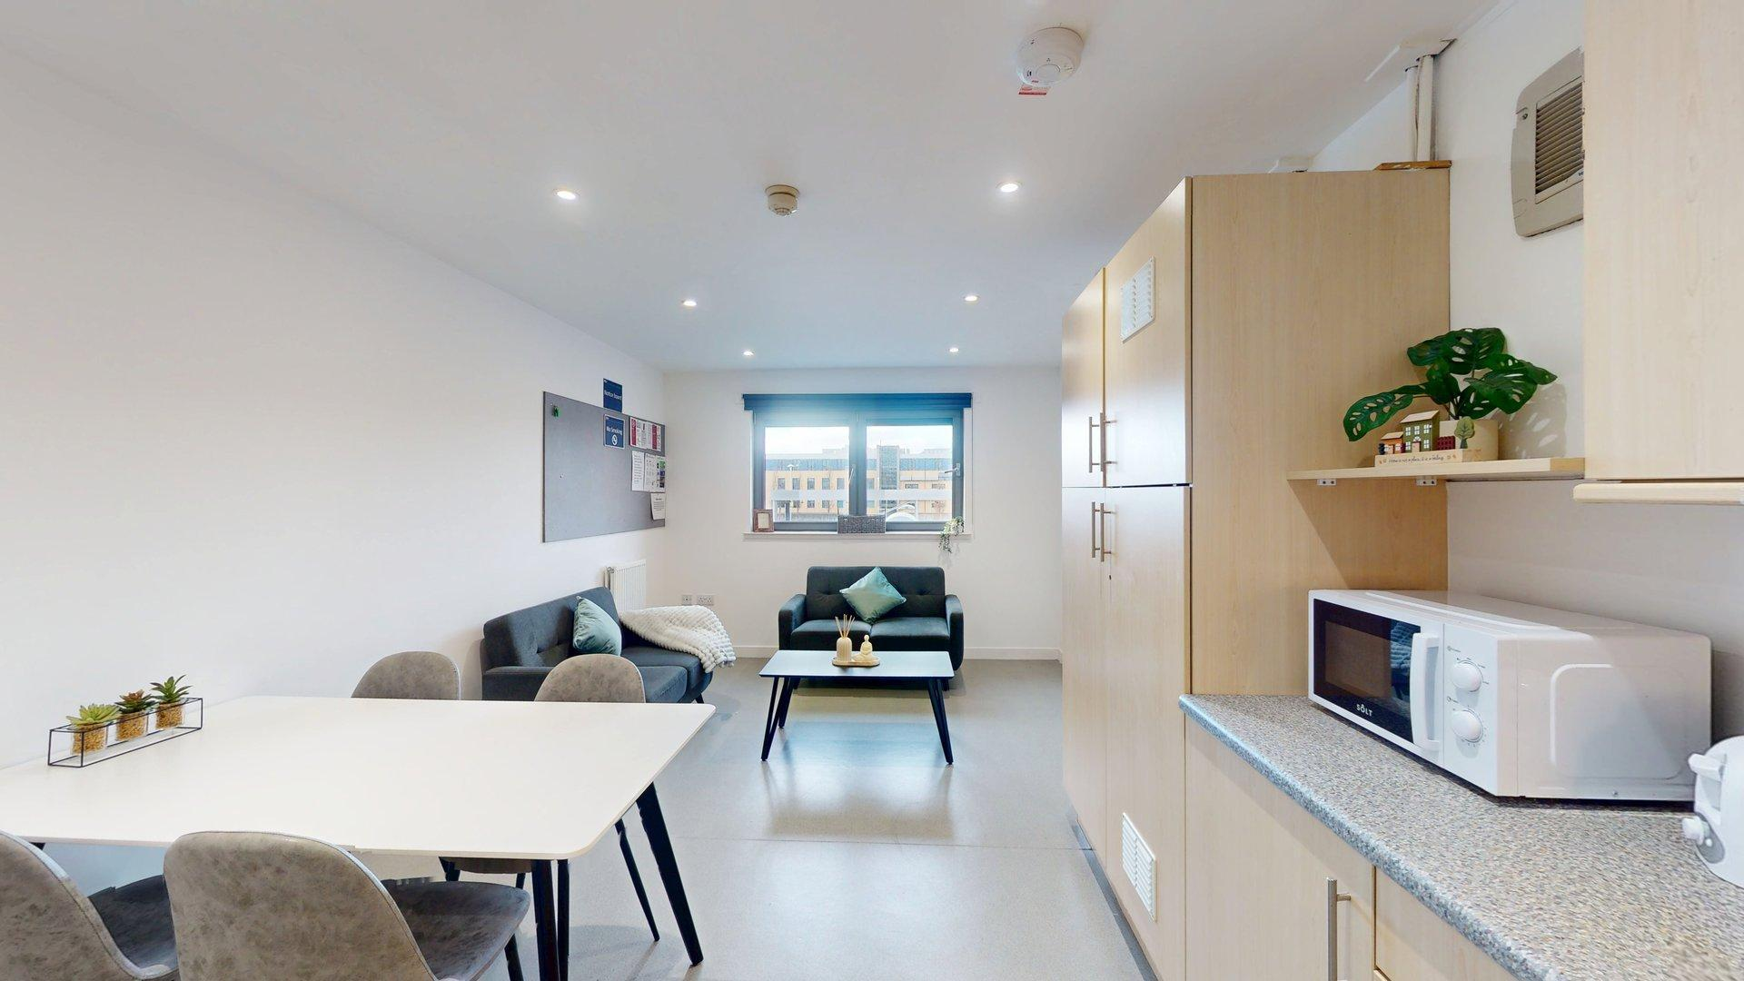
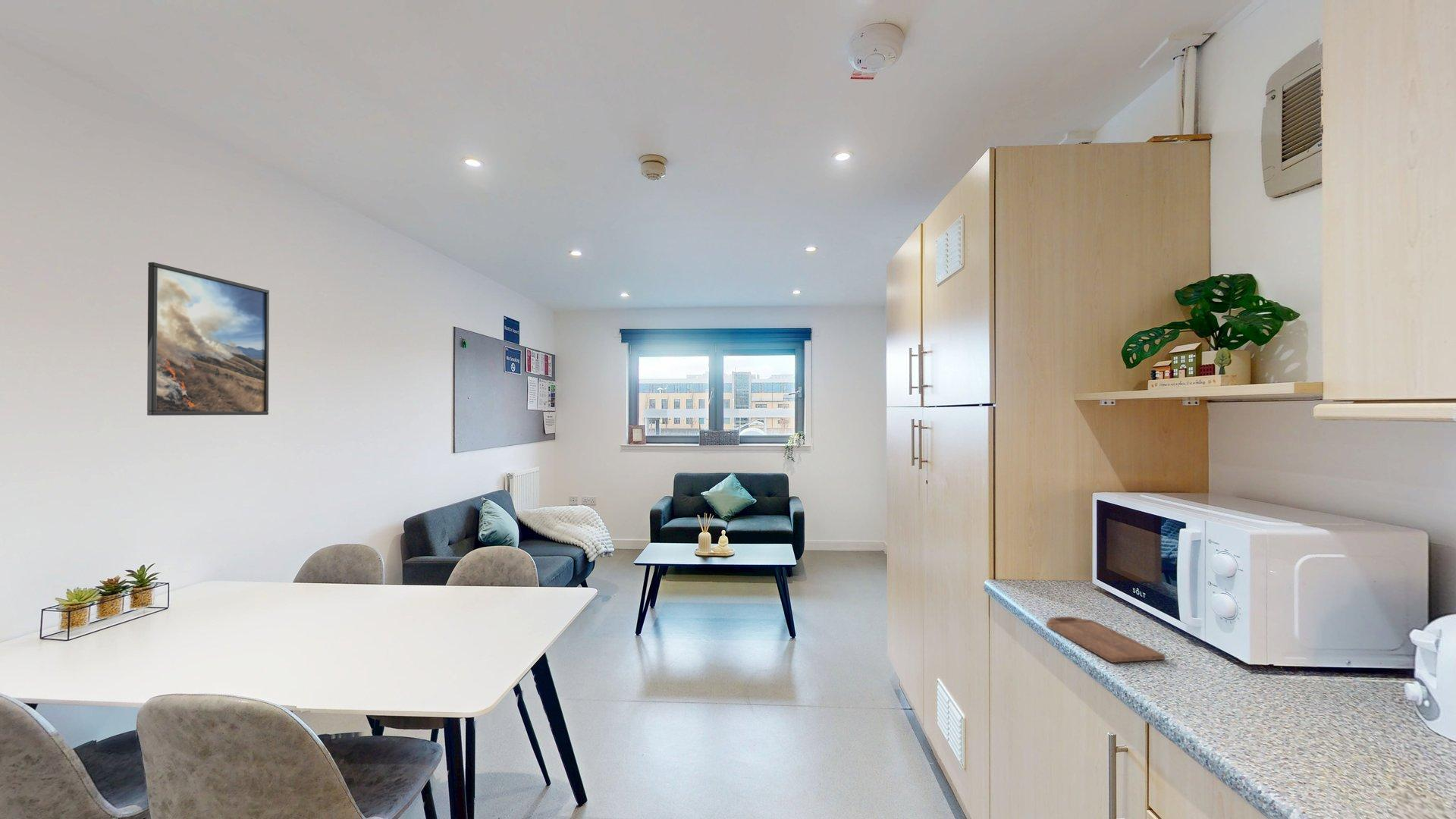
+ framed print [146,262,270,416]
+ cutting board [1046,616,1166,664]
